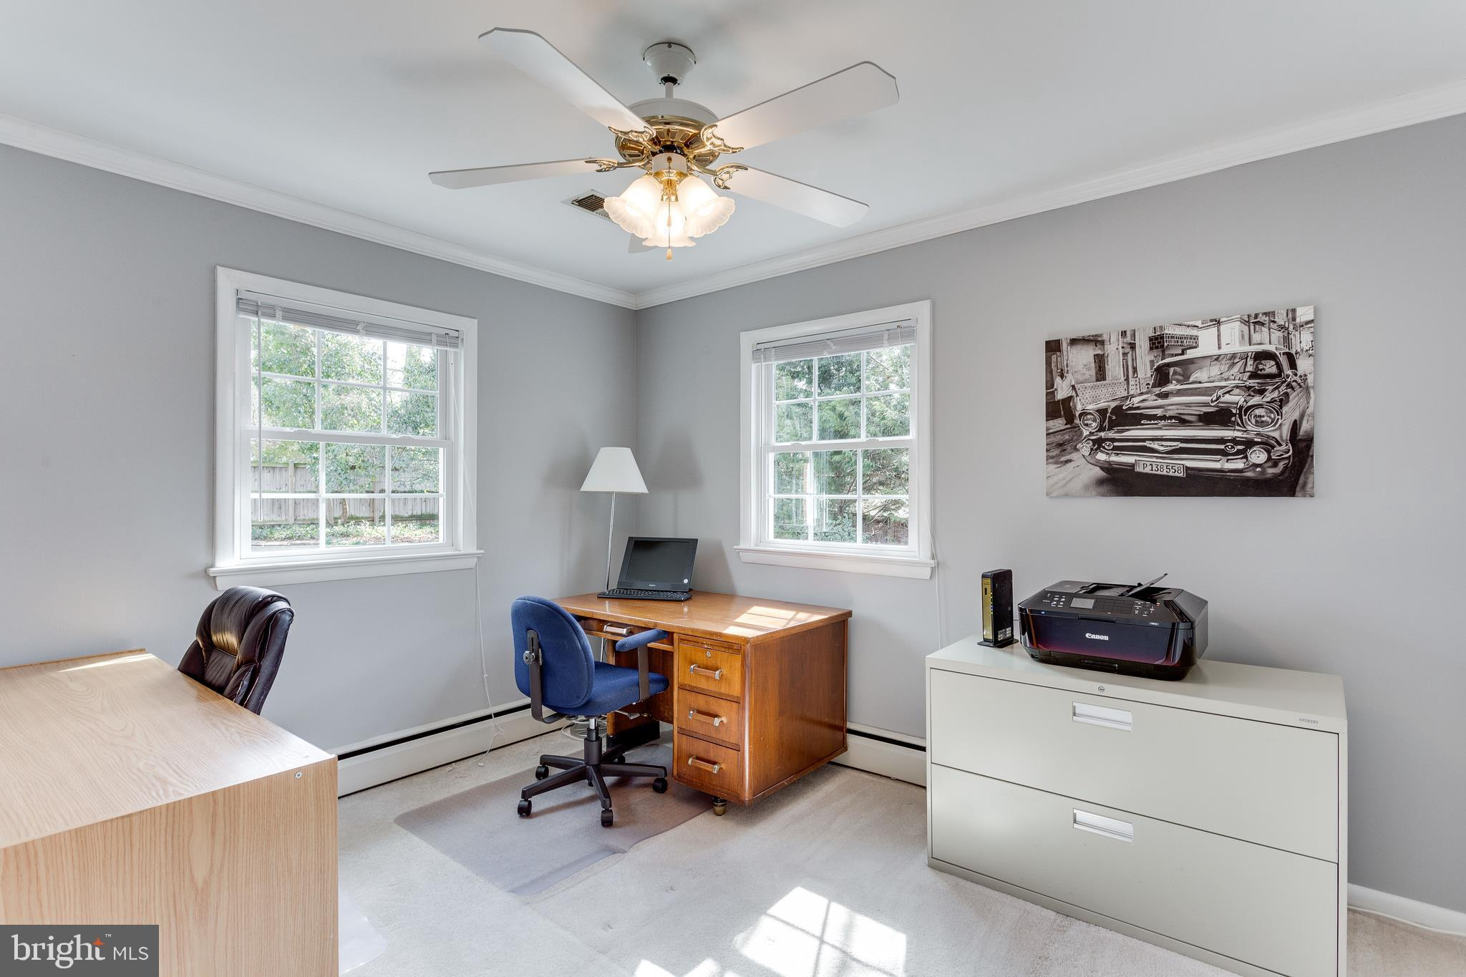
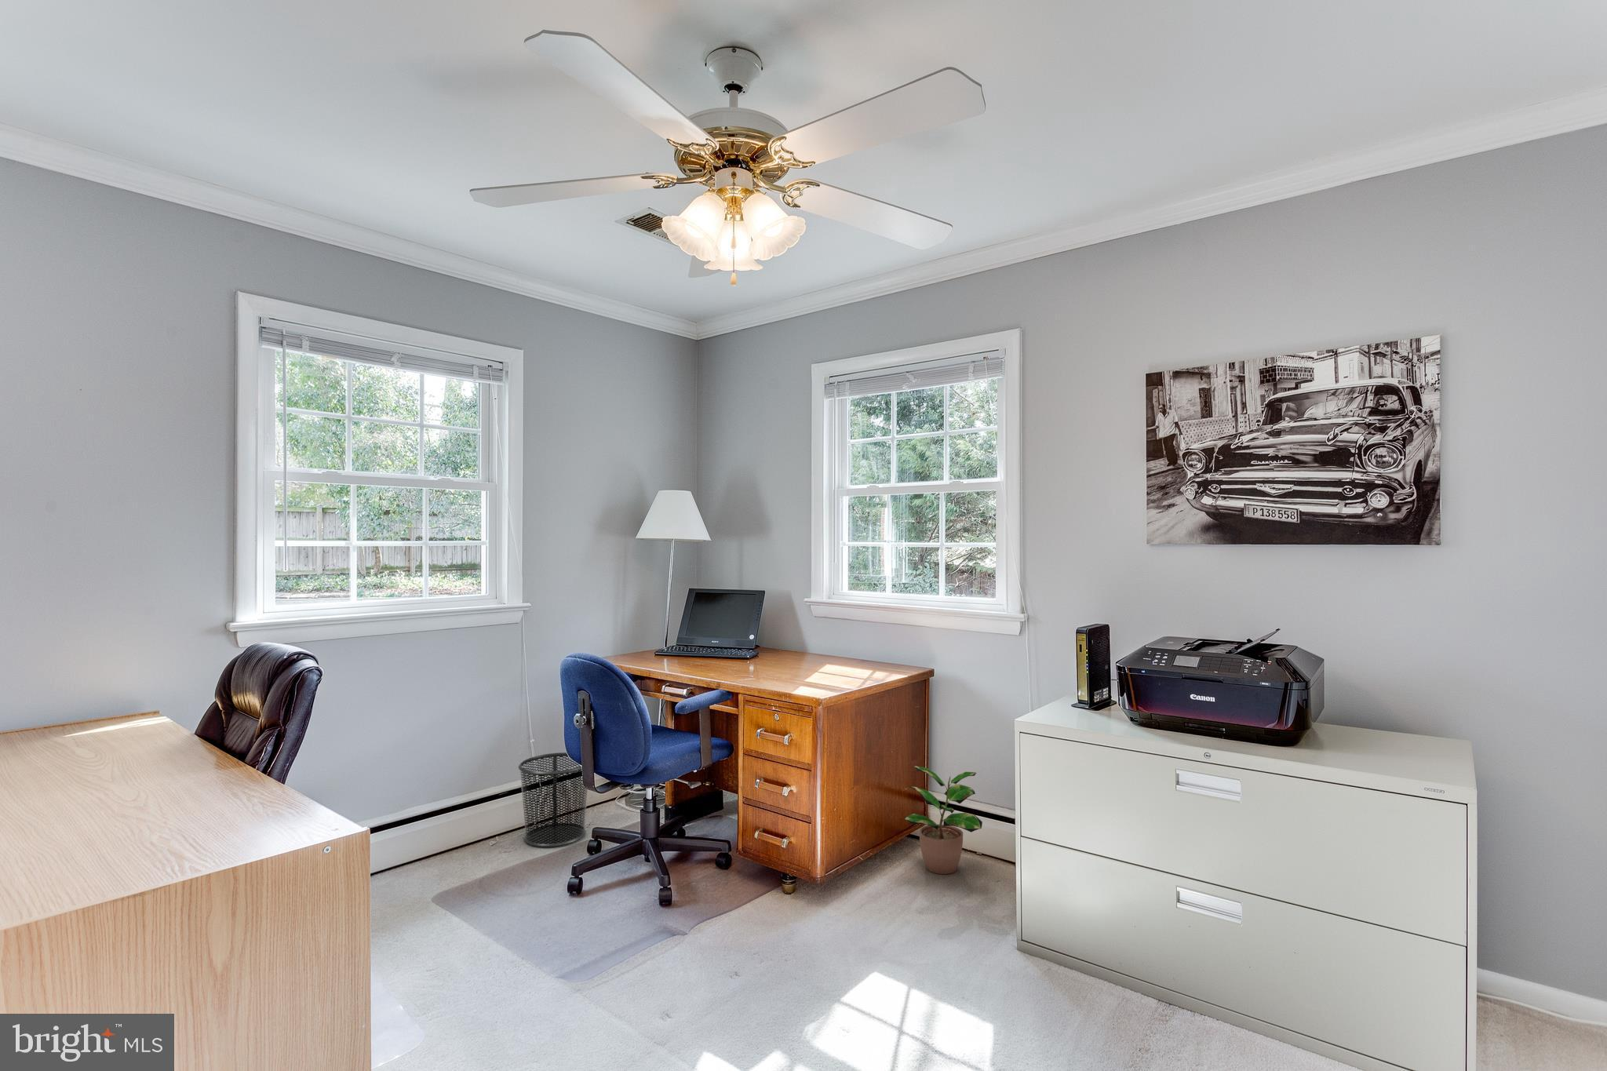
+ potted plant [904,765,983,875]
+ waste bin [517,752,589,849]
